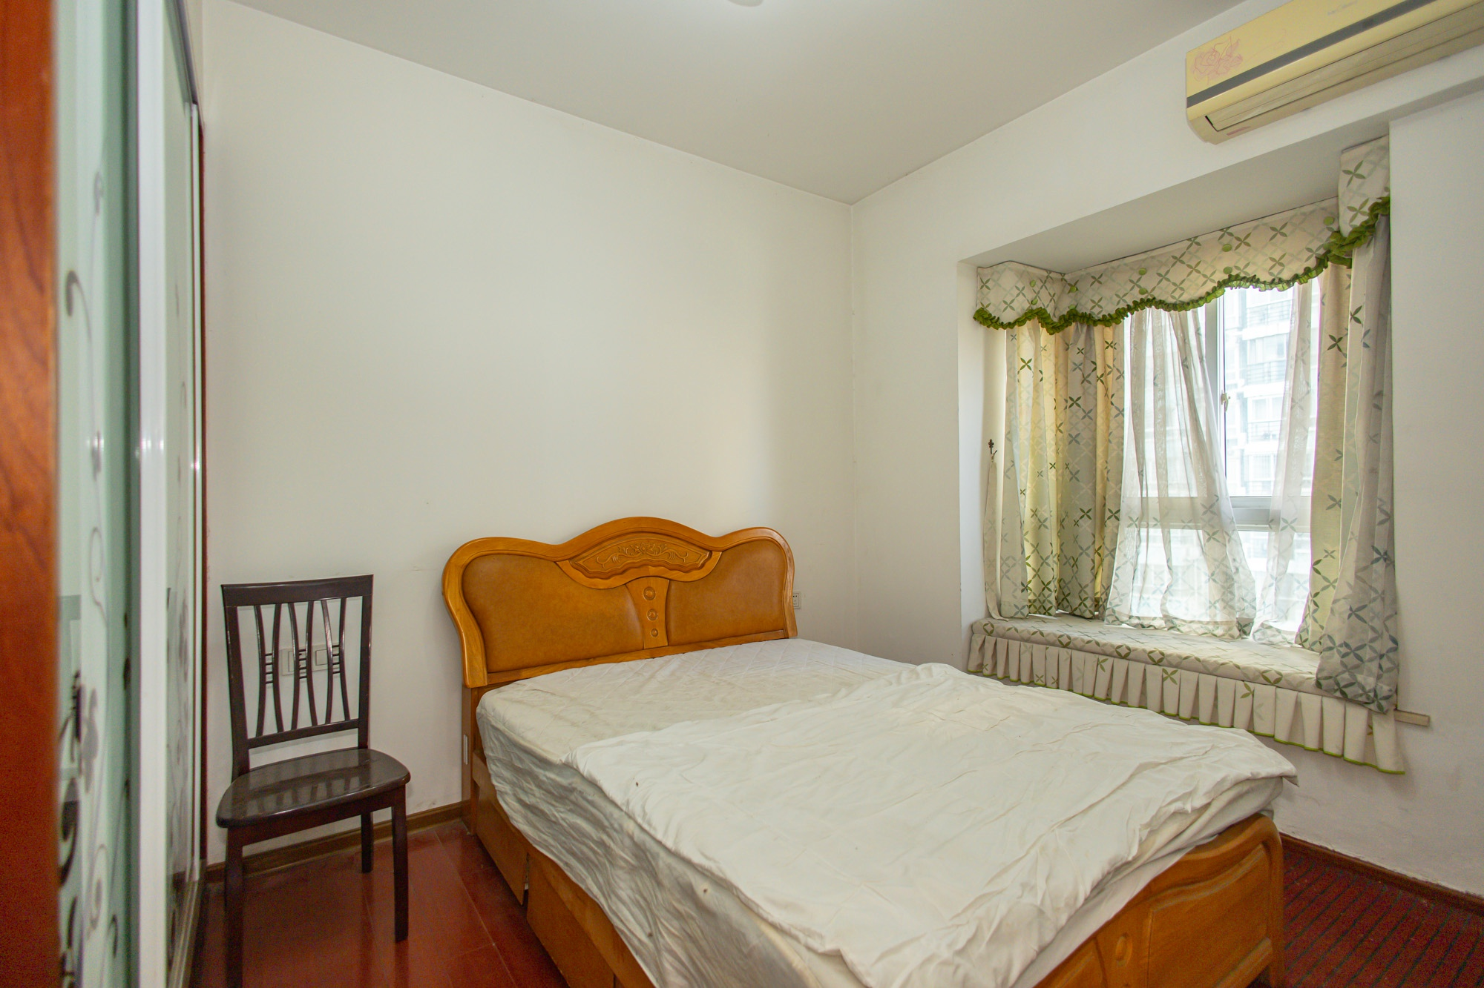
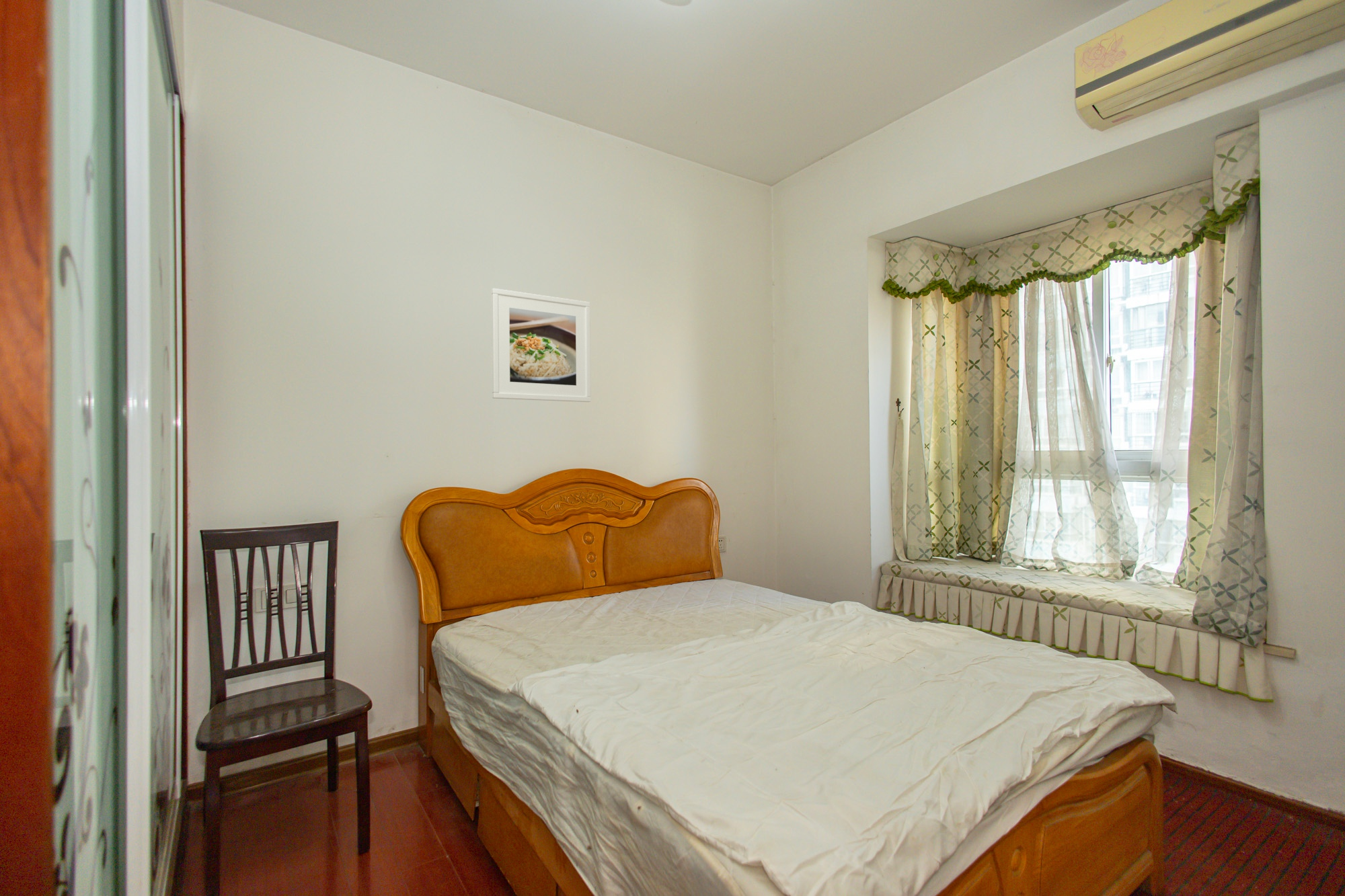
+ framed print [491,288,591,403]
